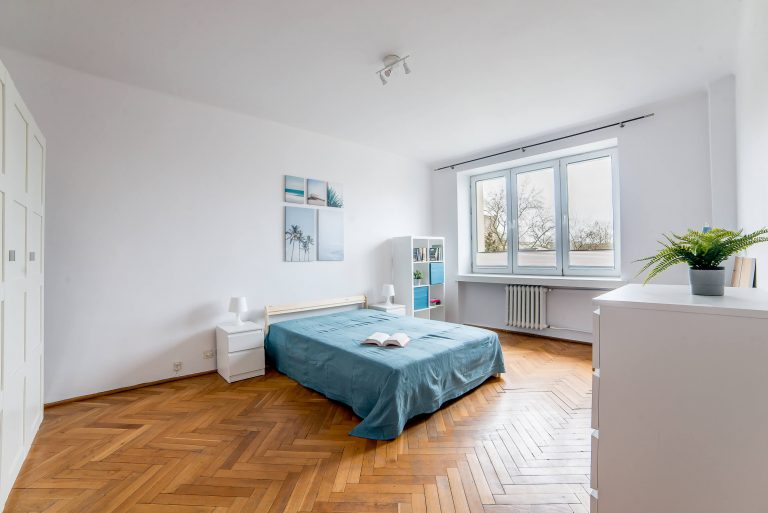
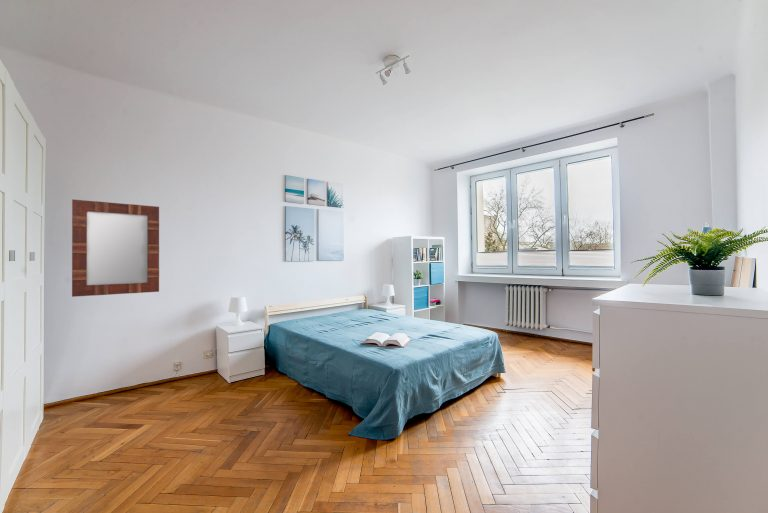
+ home mirror [71,199,160,298]
